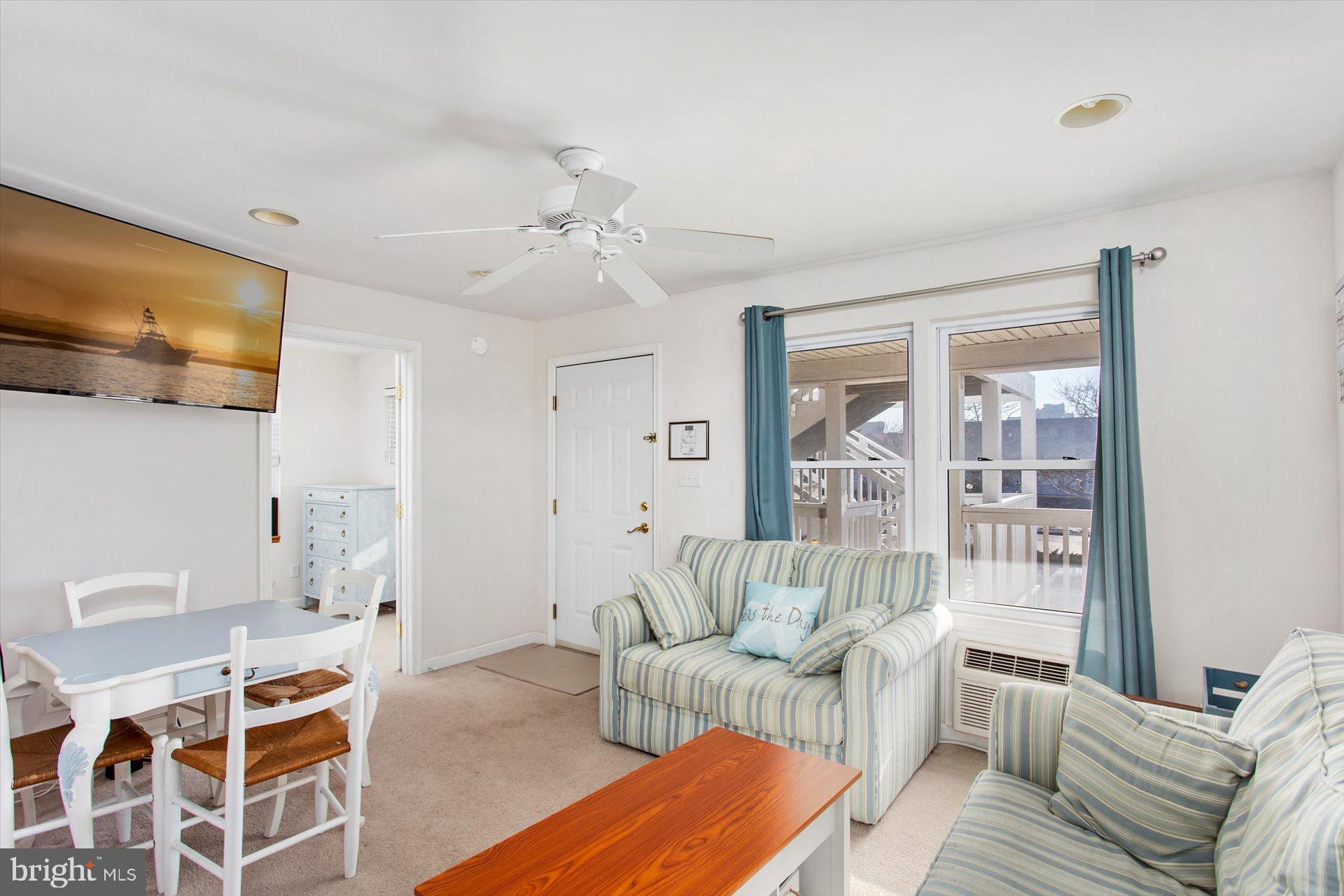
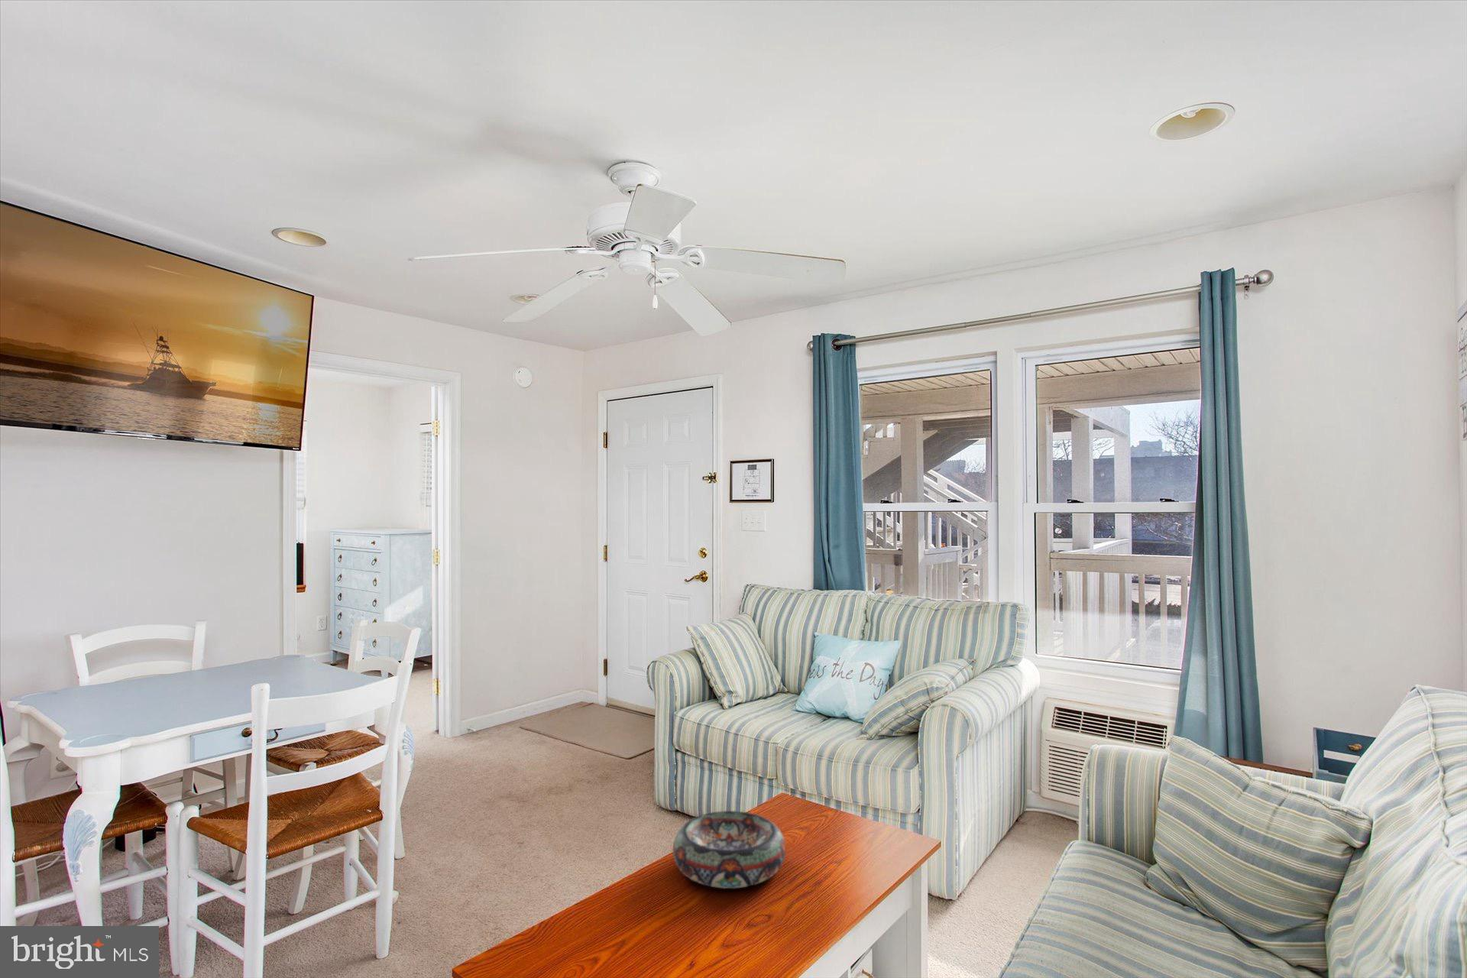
+ decorative bowl [671,810,786,890]
